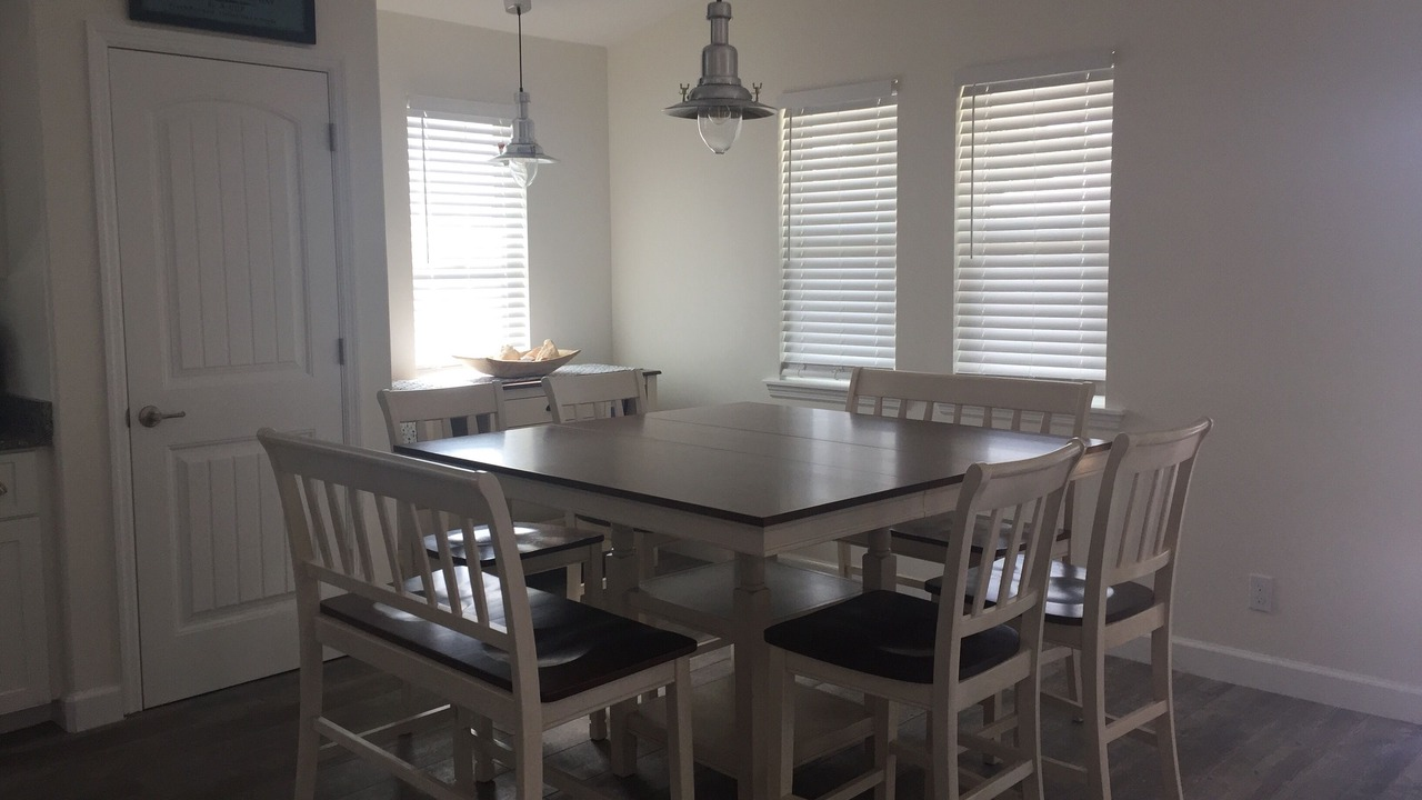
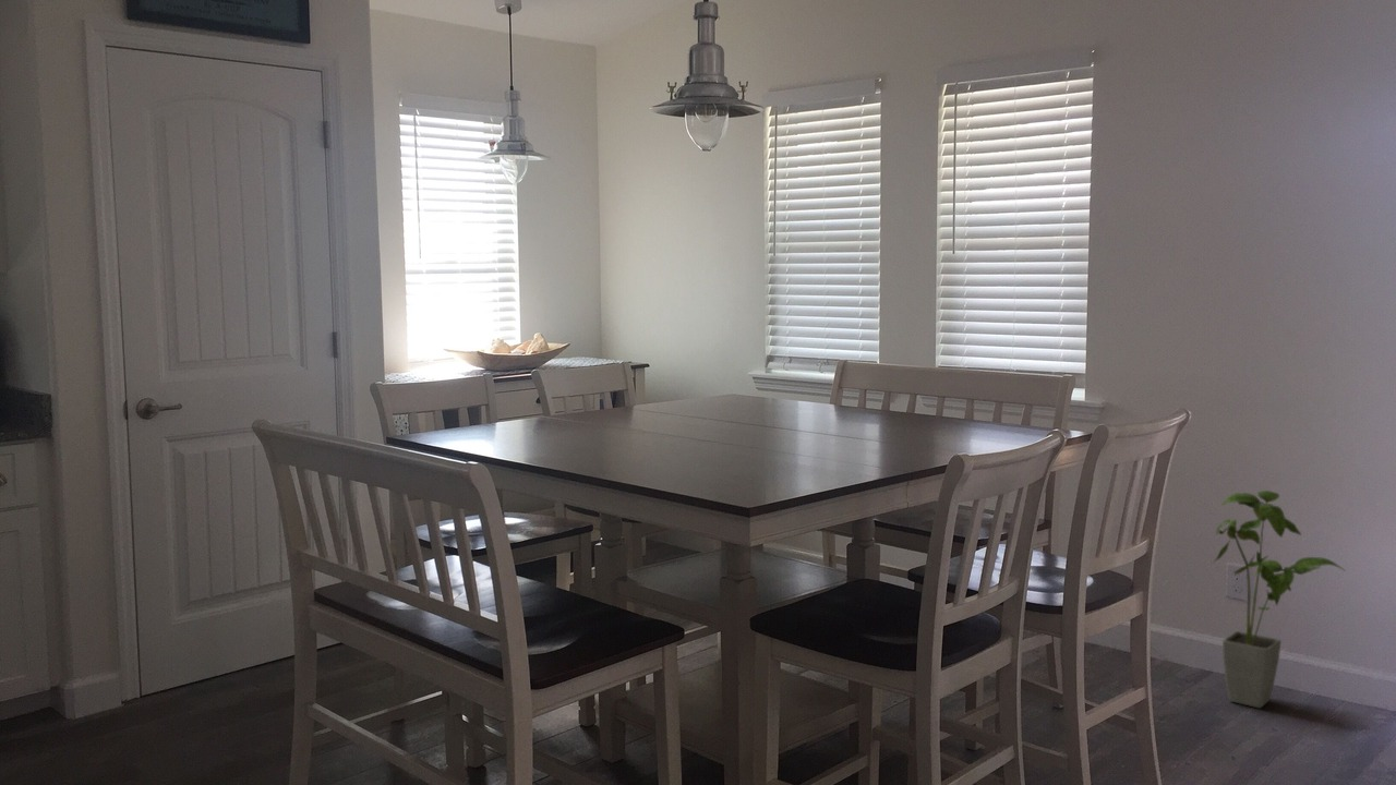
+ house plant [1211,490,1347,709]
